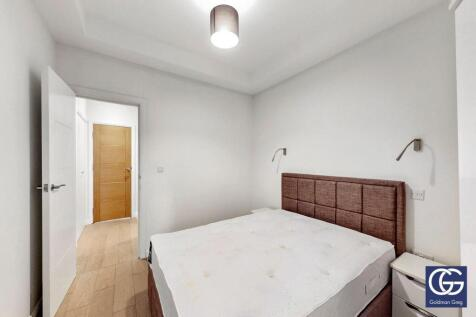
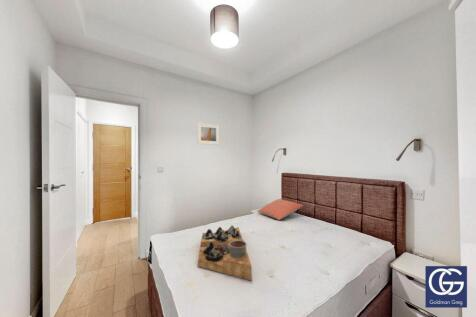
+ pillow [256,198,304,221]
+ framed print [196,122,220,146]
+ decorative tray [197,225,253,282]
